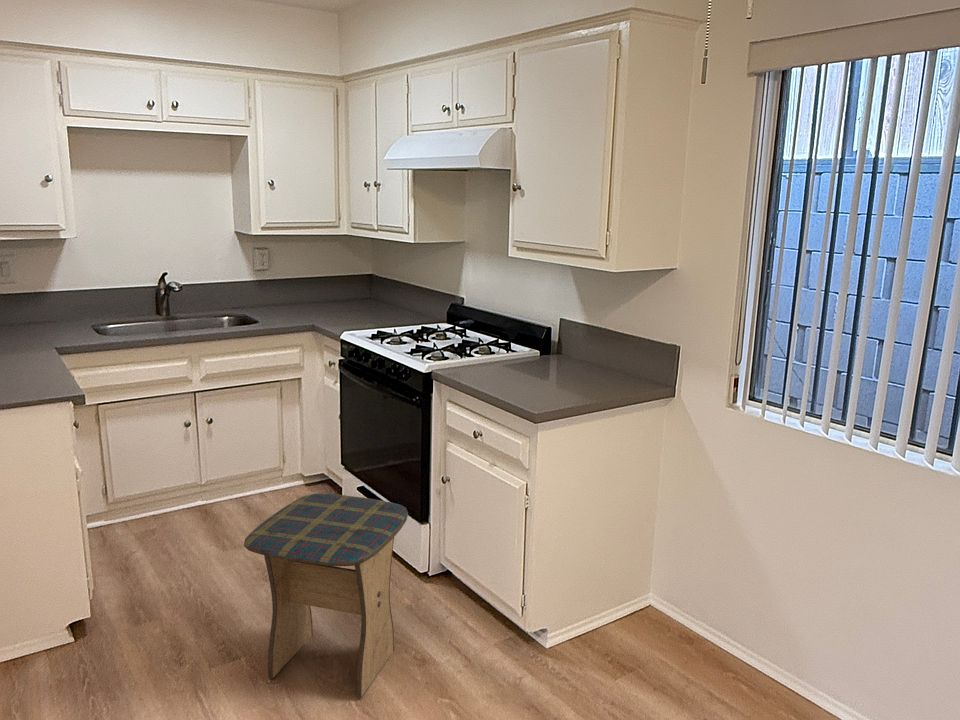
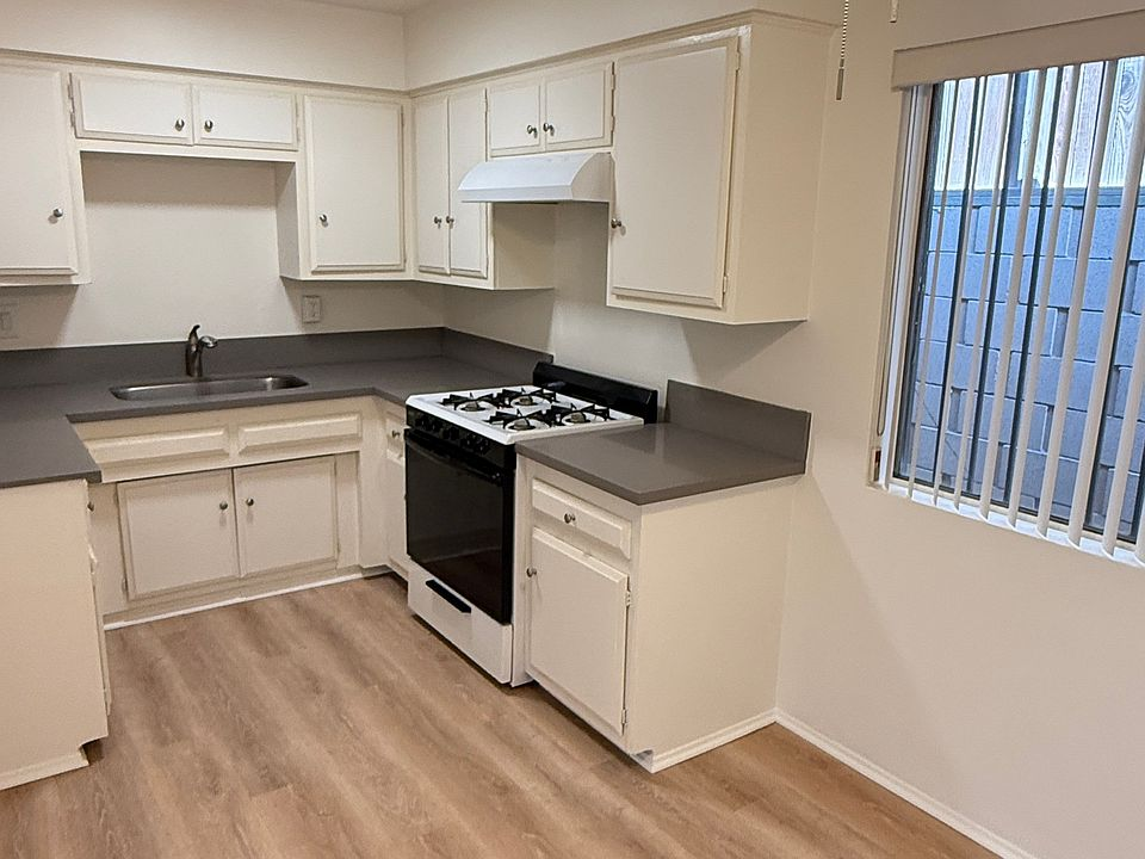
- stool [243,492,409,699]
